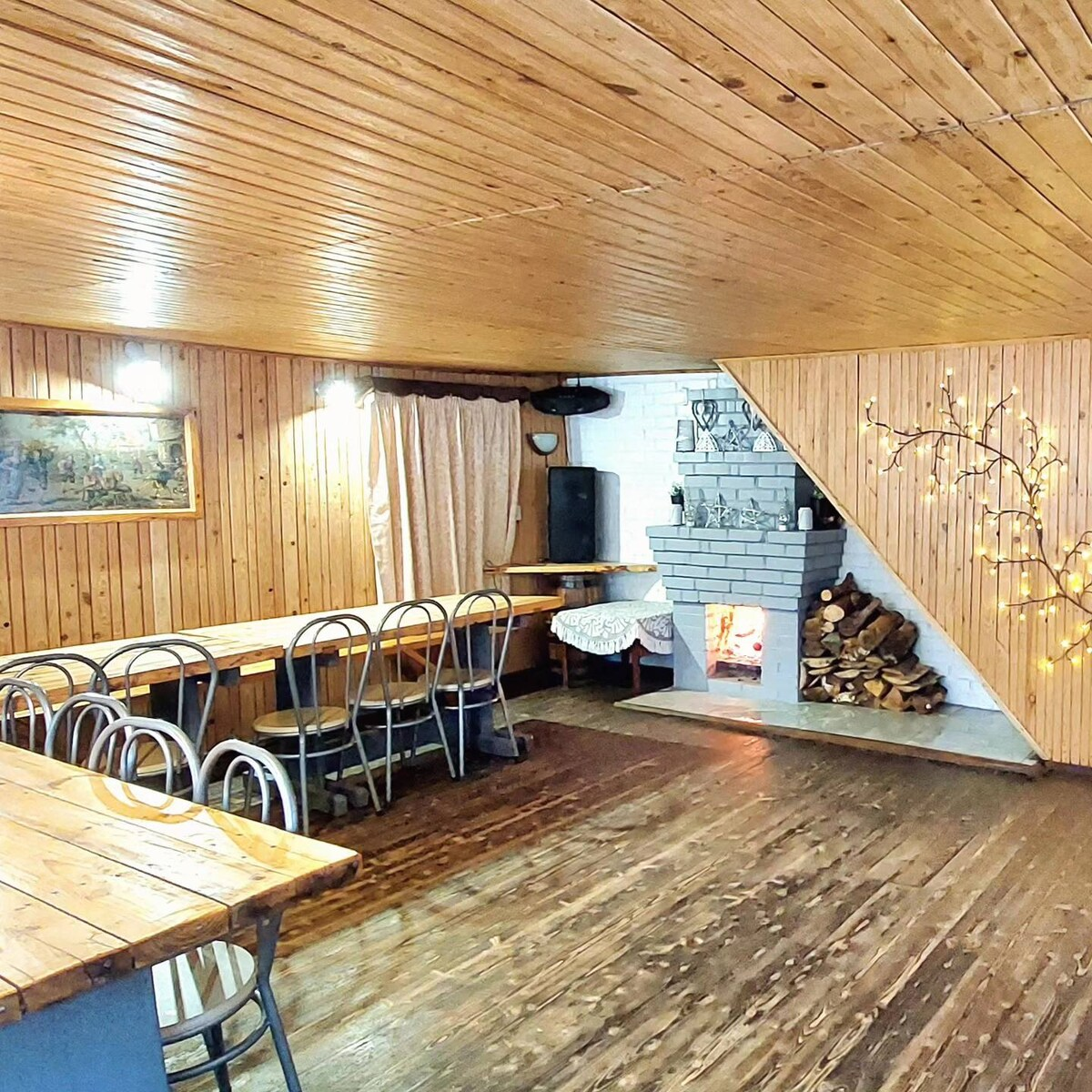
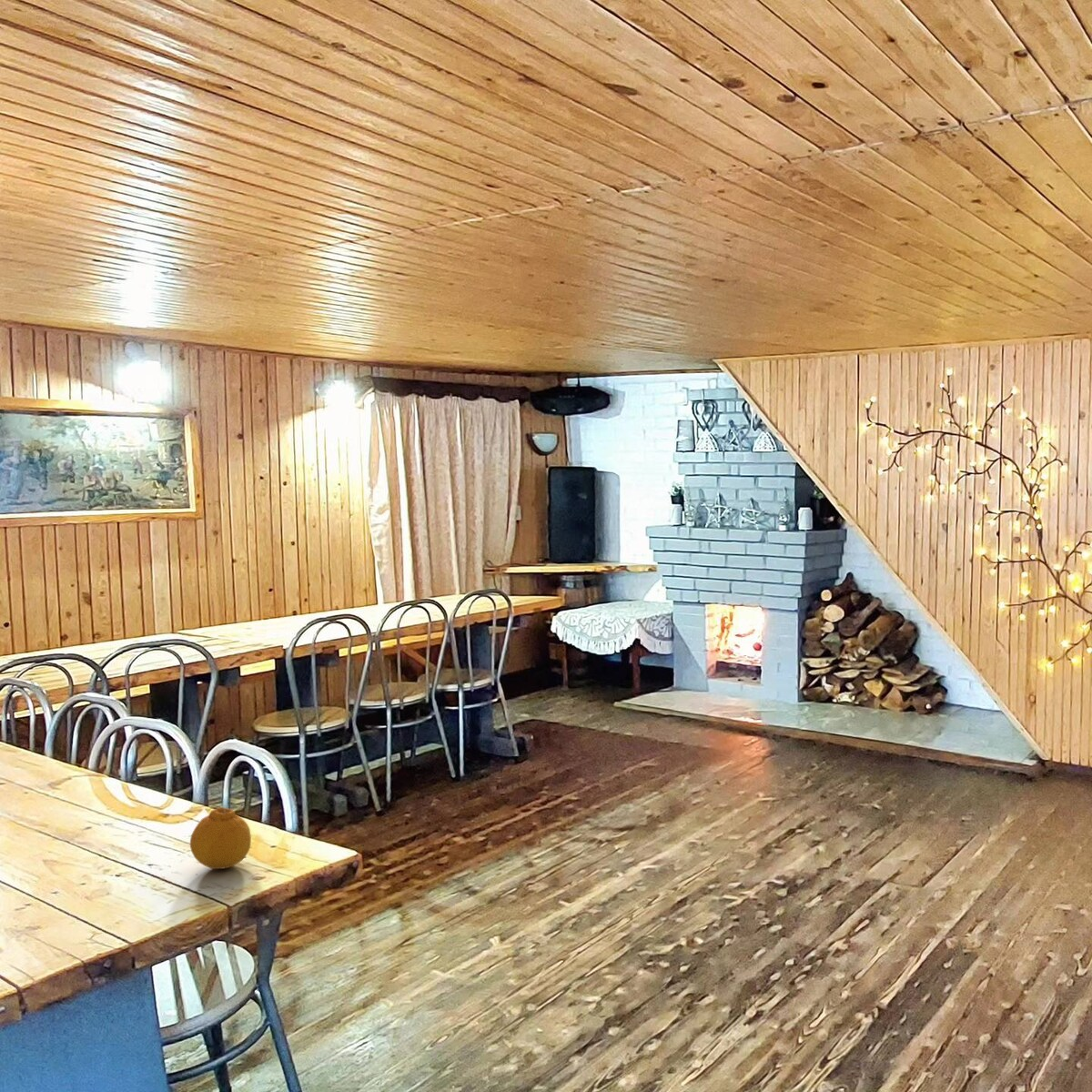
+ fruit [189,806,252,870]
